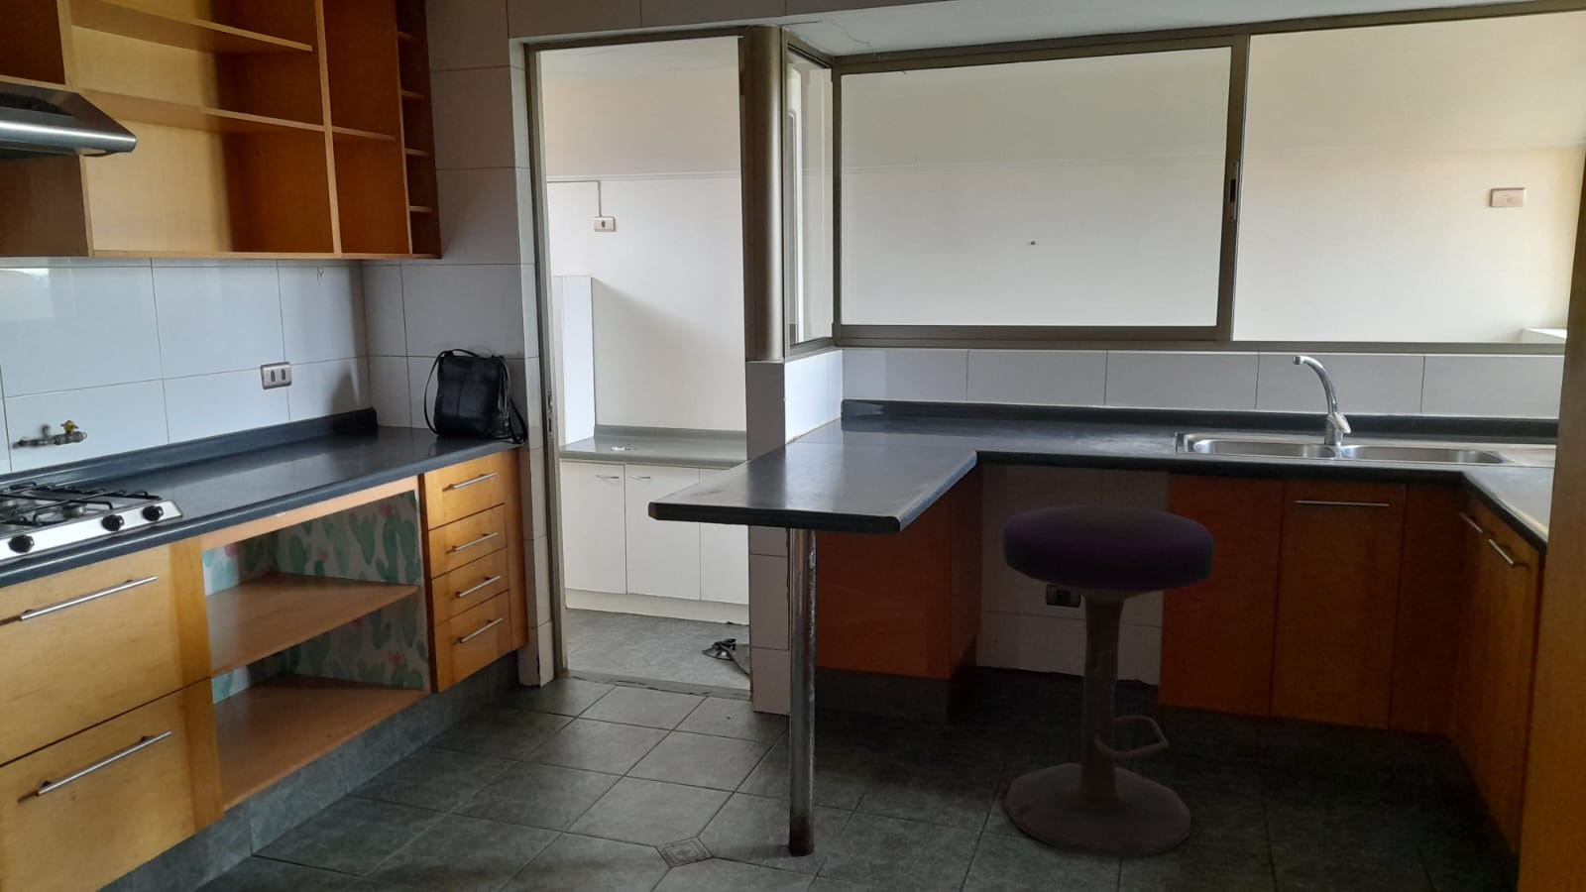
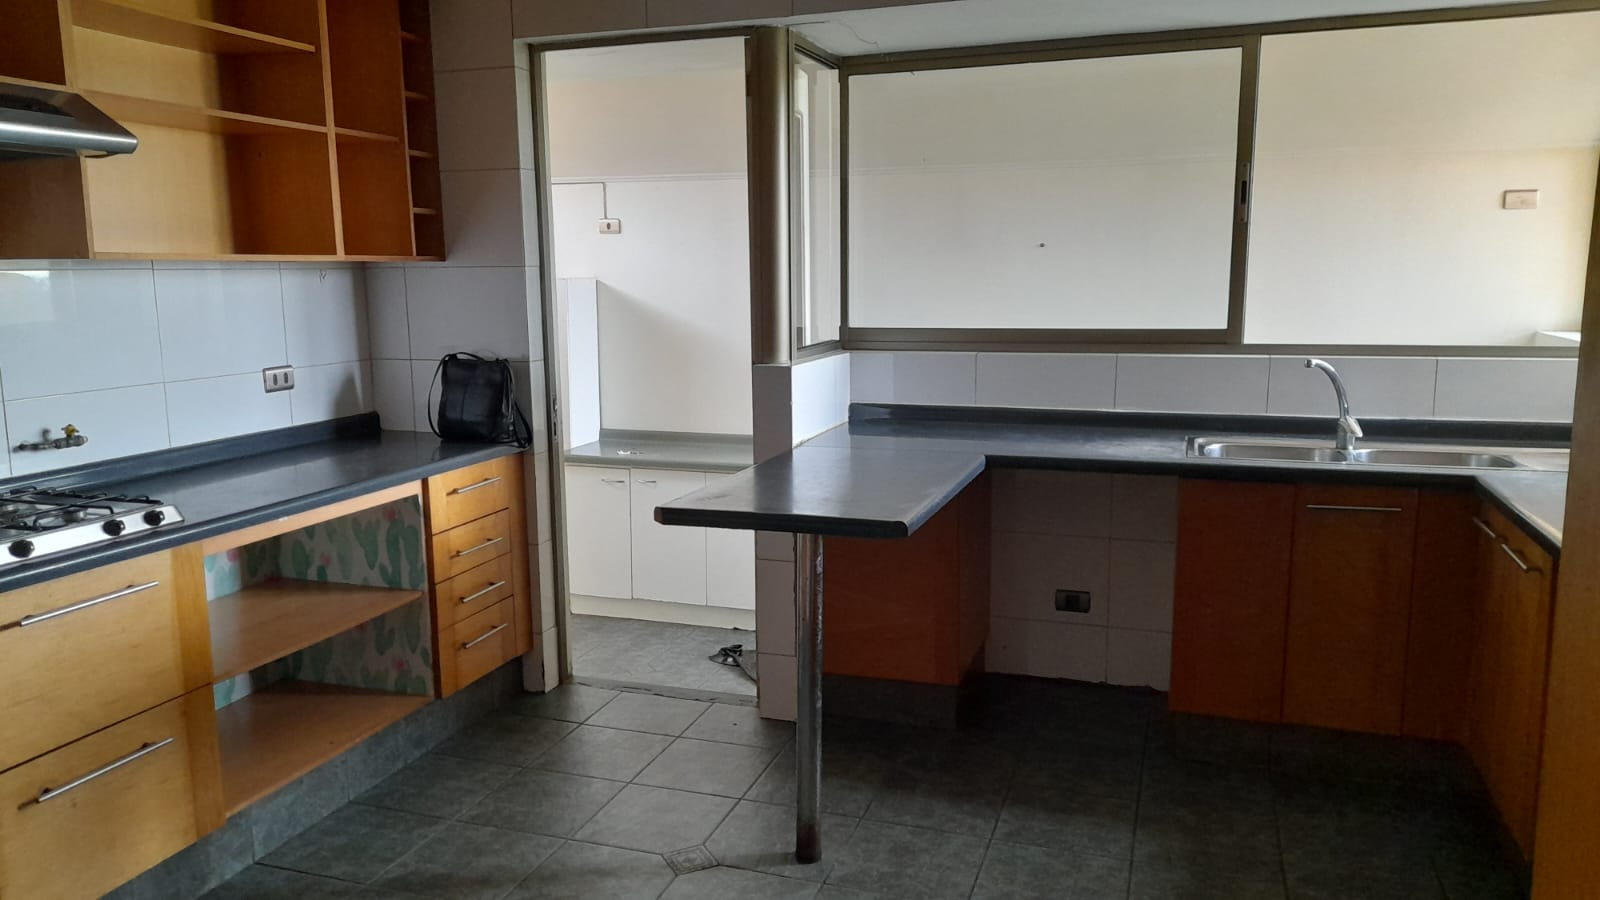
- stool [1001,503,1216,859]
